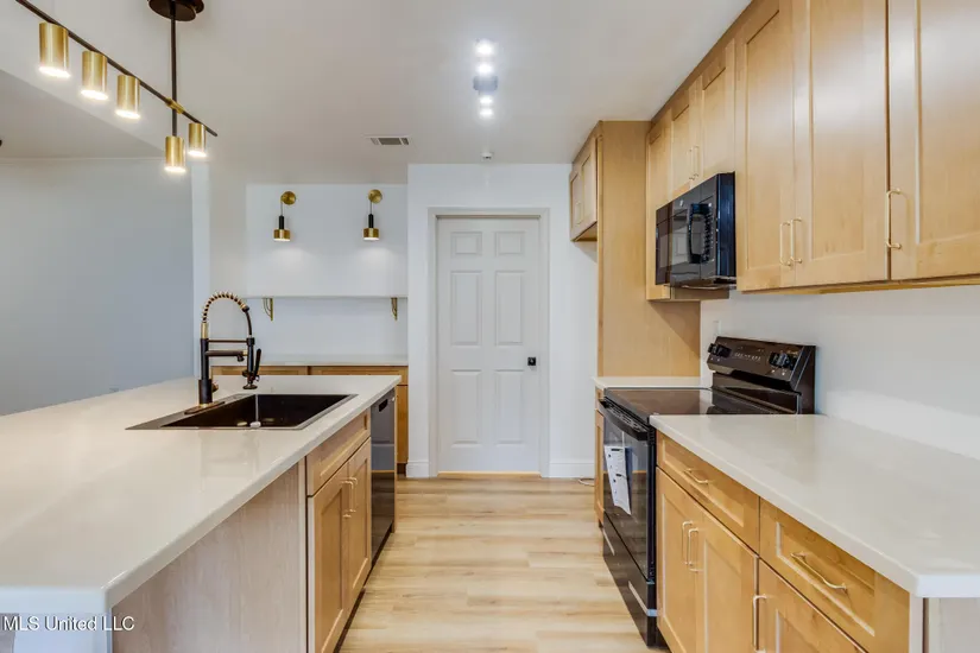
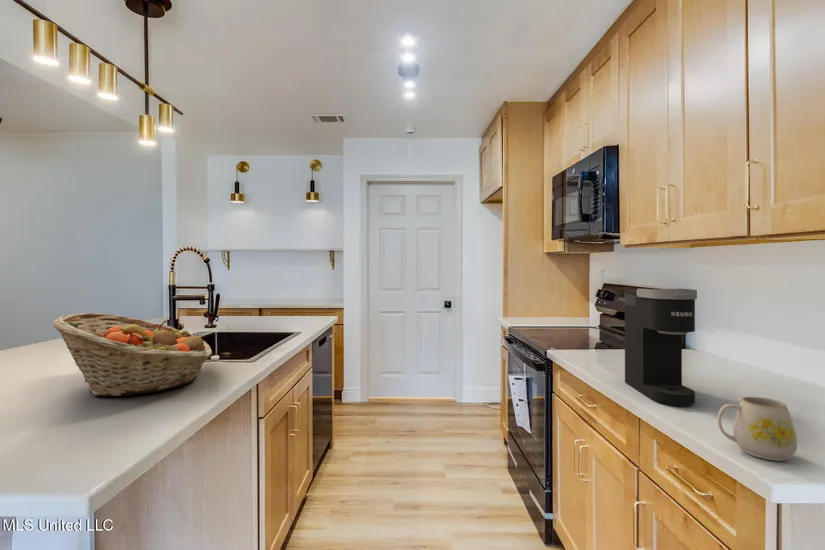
+ coffee maker [624,288,698,406]
+ mug [716,396,798,462]
+ fruit basket [52,312,213,397]
